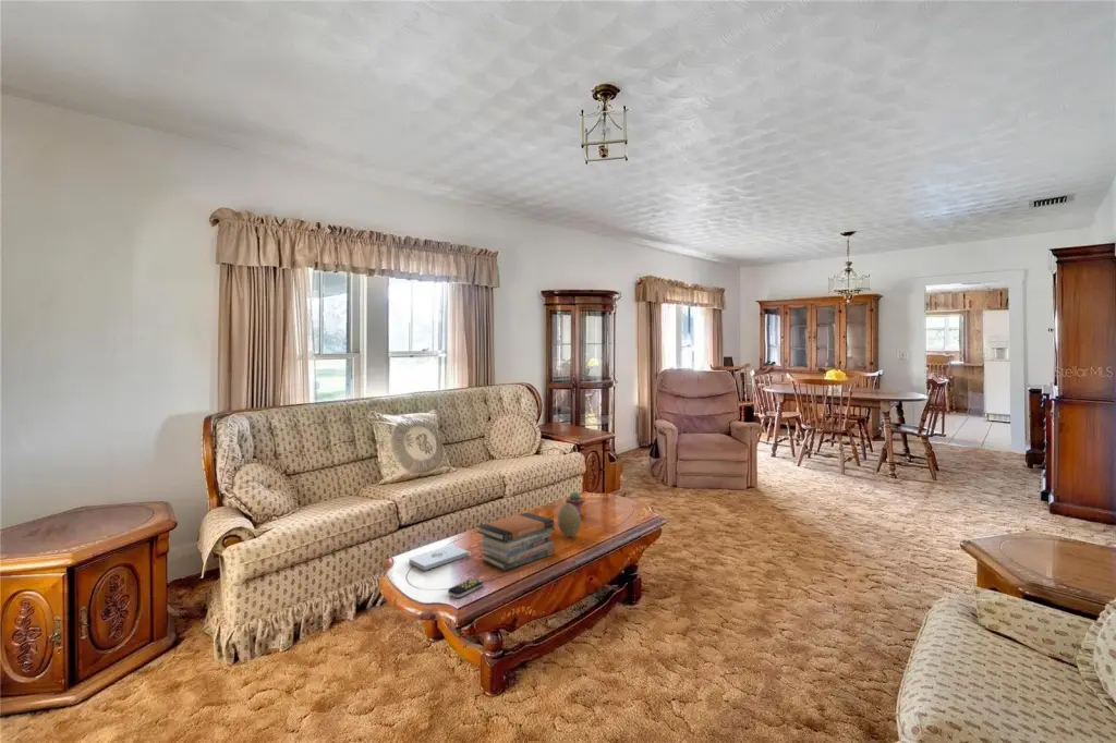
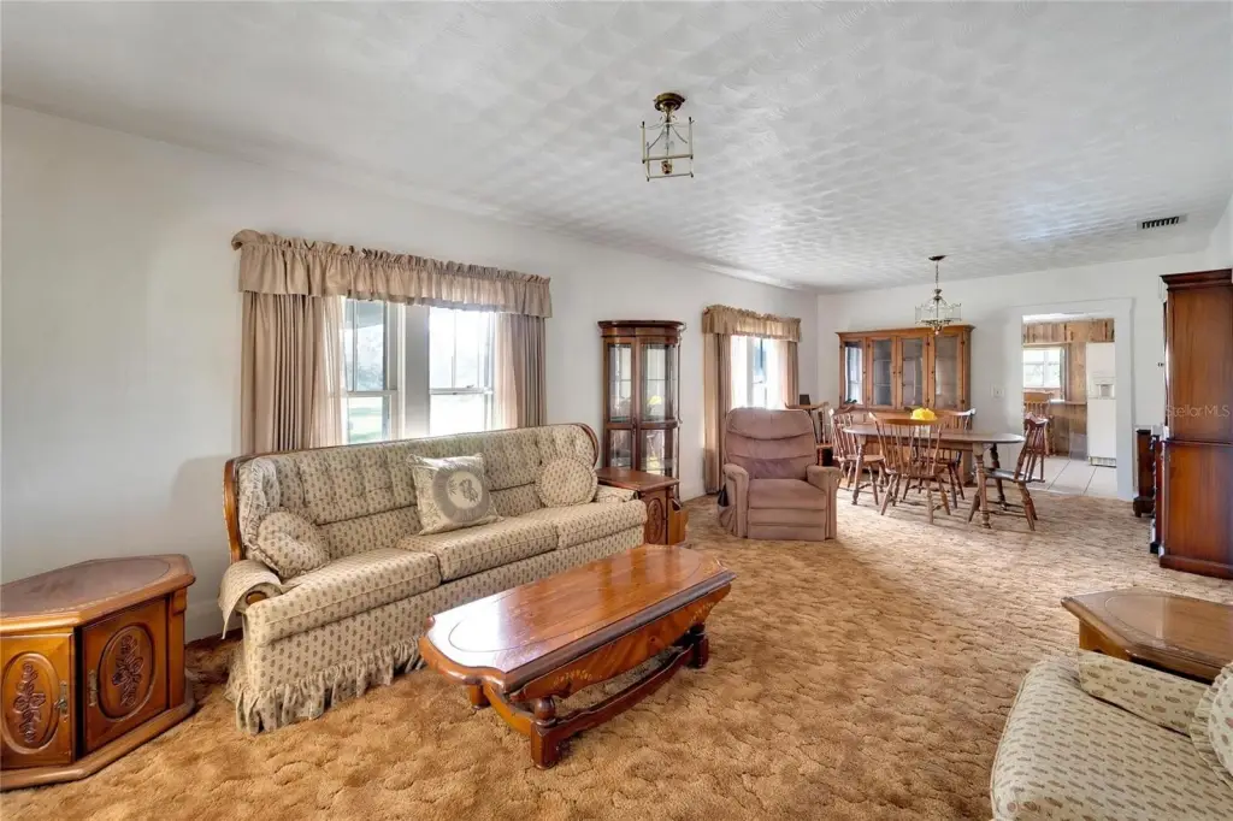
- remote control [447,577,484,598]
- notepad [408,545,470,572]
- book stack [476,511,556,572]
- potted succulent [565,490,584,516]
- decorative egg [557,502,582,538]
